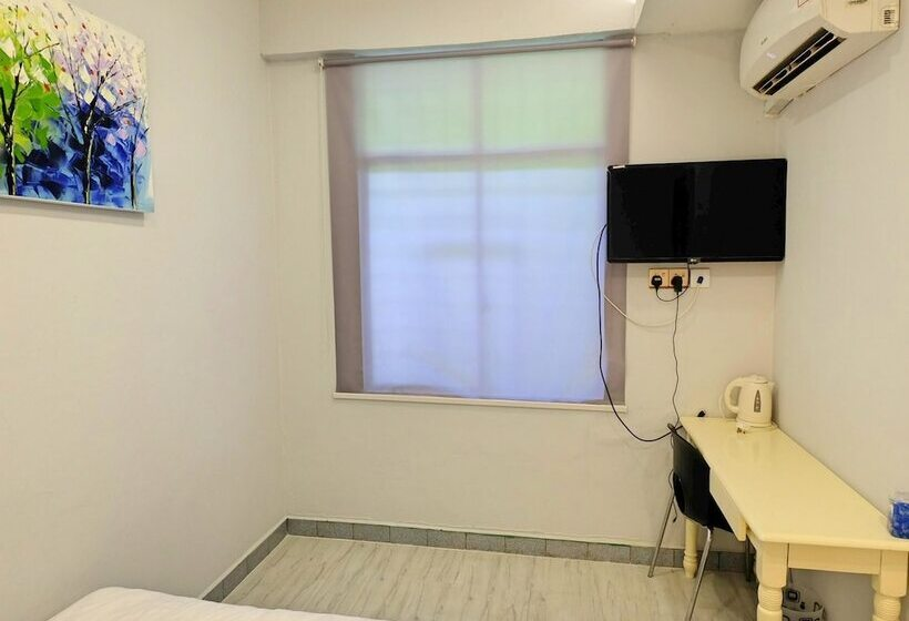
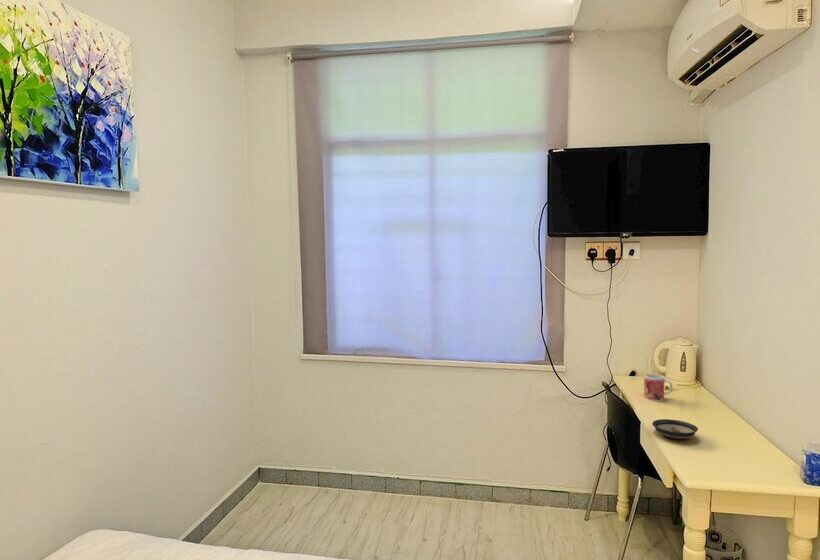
+ saucer [651,418,699,440]
+ mug [643,373,673,403]
